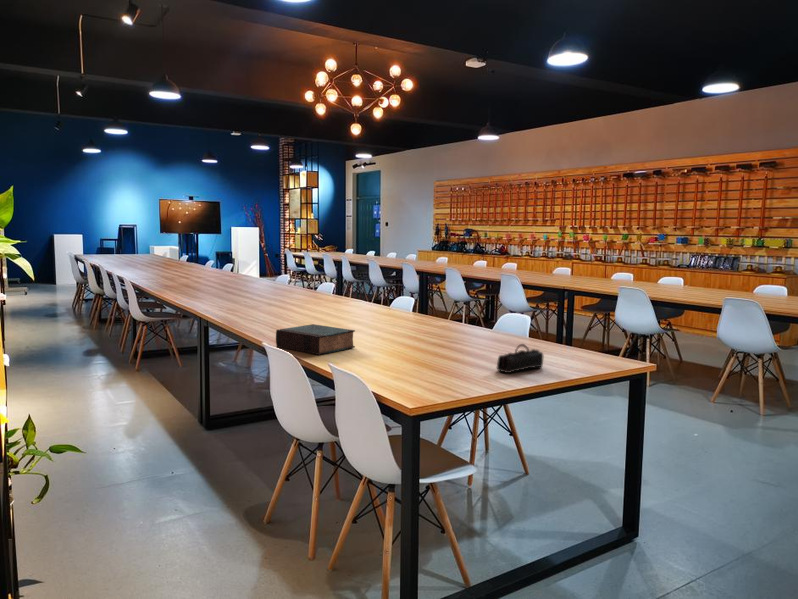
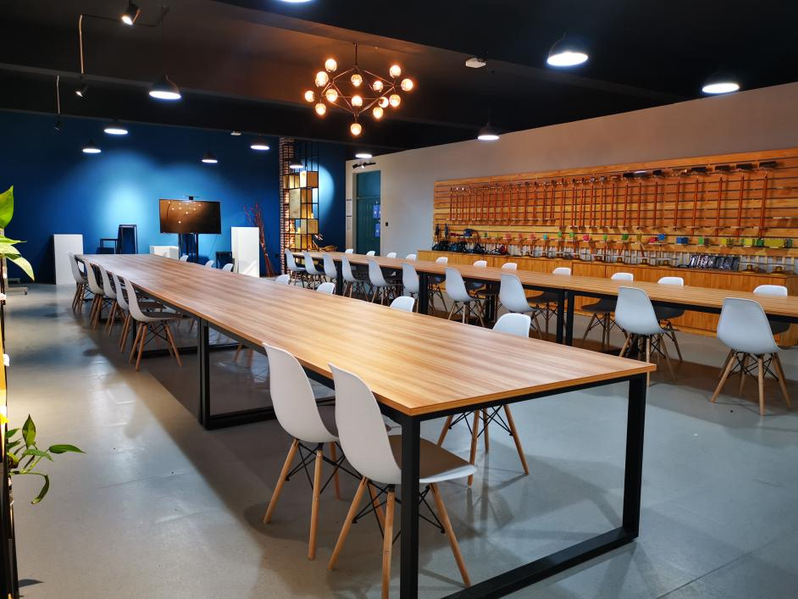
- book [275,323,356,356]
- pencil case [496,343,544,374]
